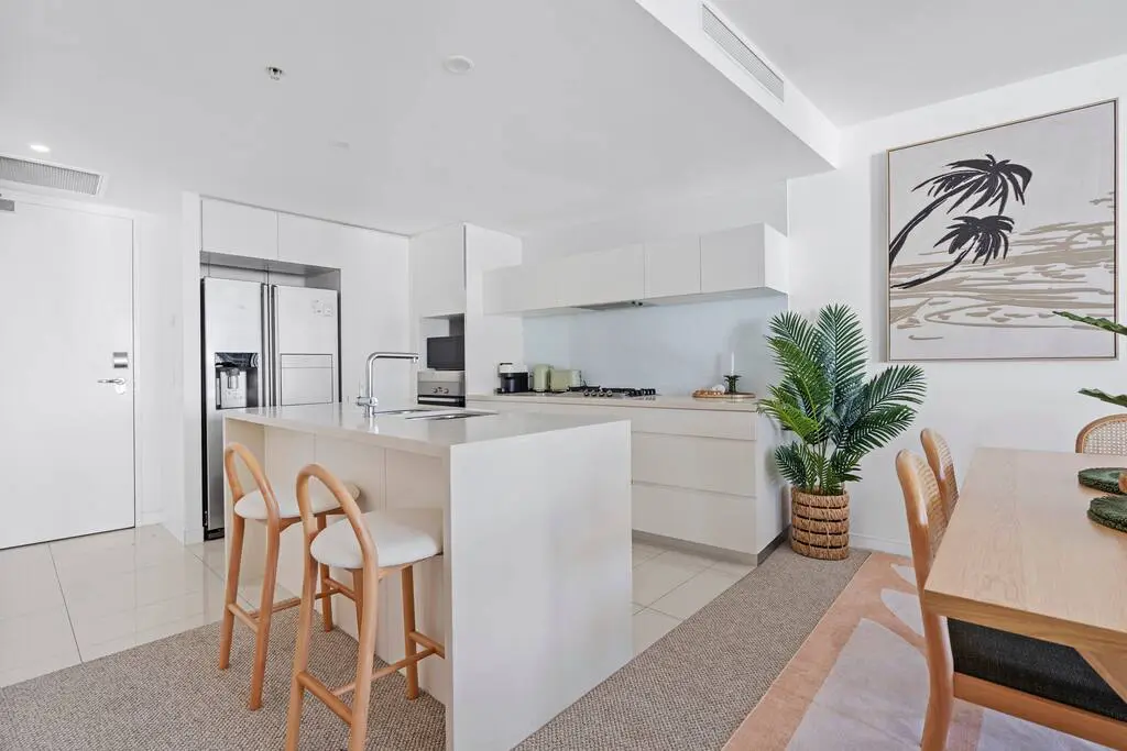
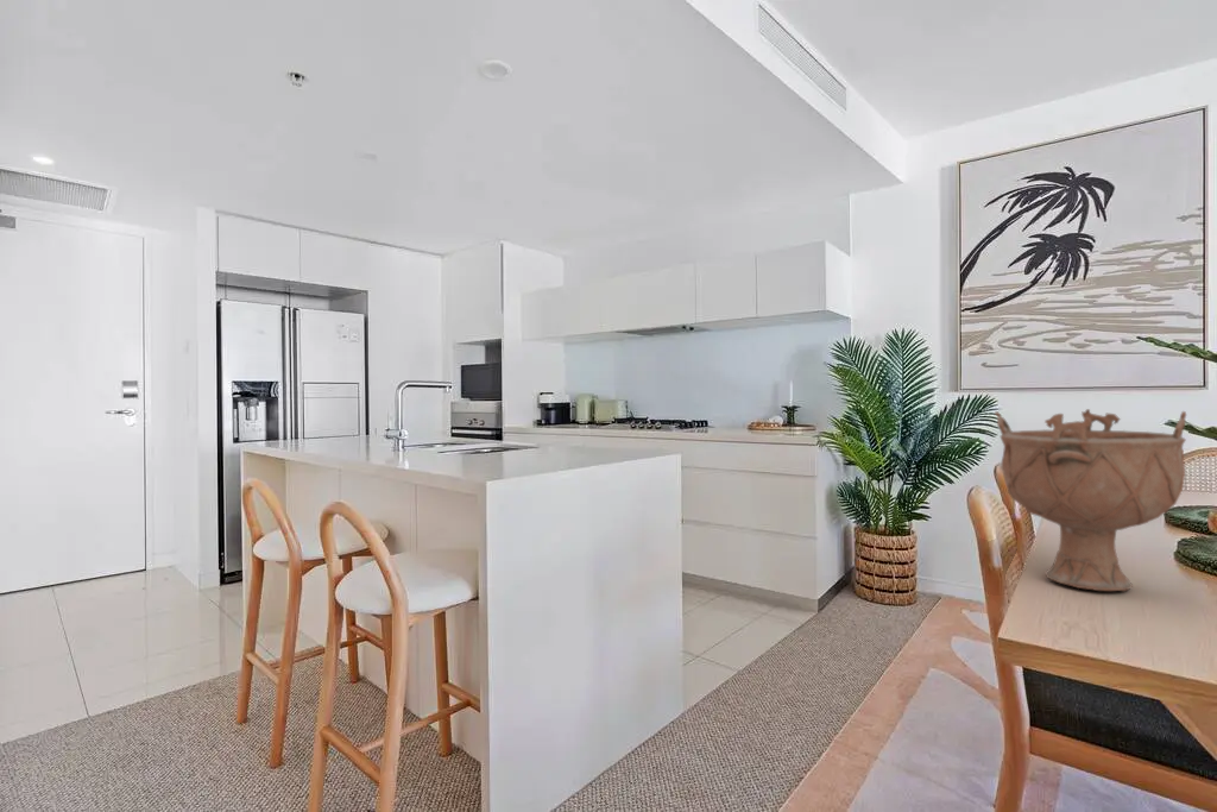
+ decorative bowl [994,408,1187,592]
